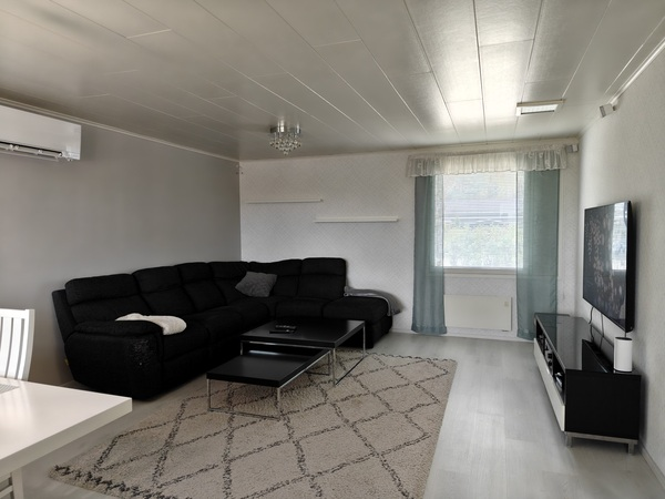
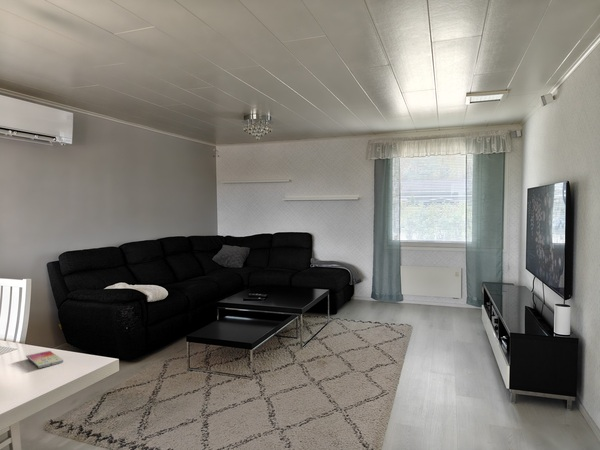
+ smartphone [25,349,64,369]
